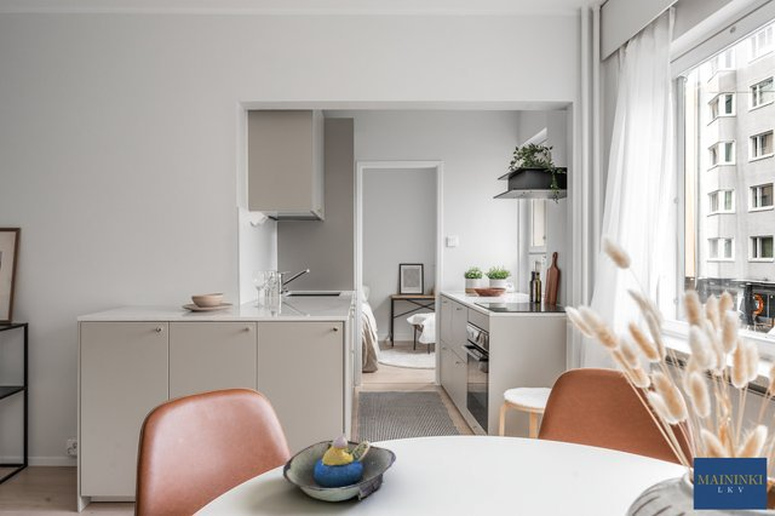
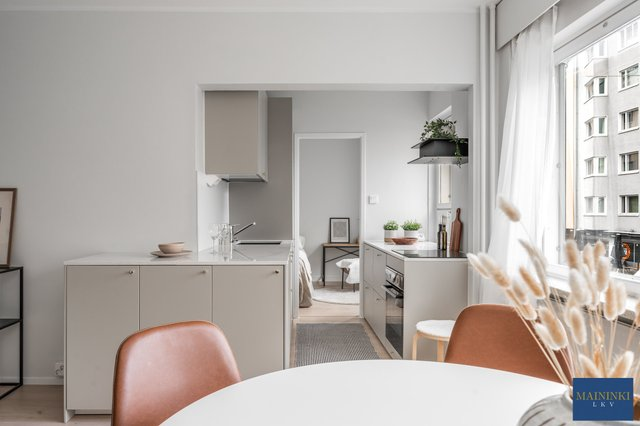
- decorative bowl [282,432,397,503]
